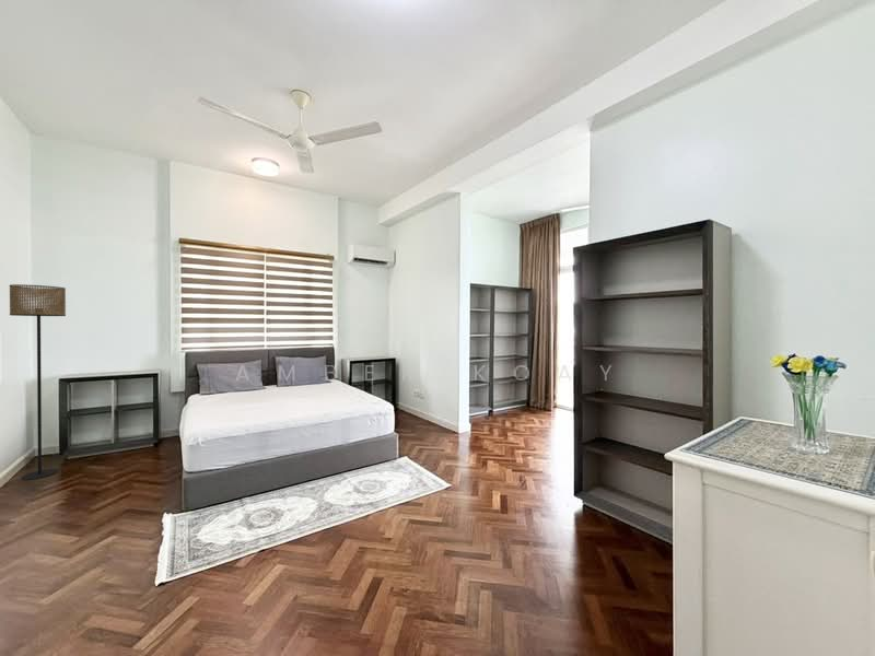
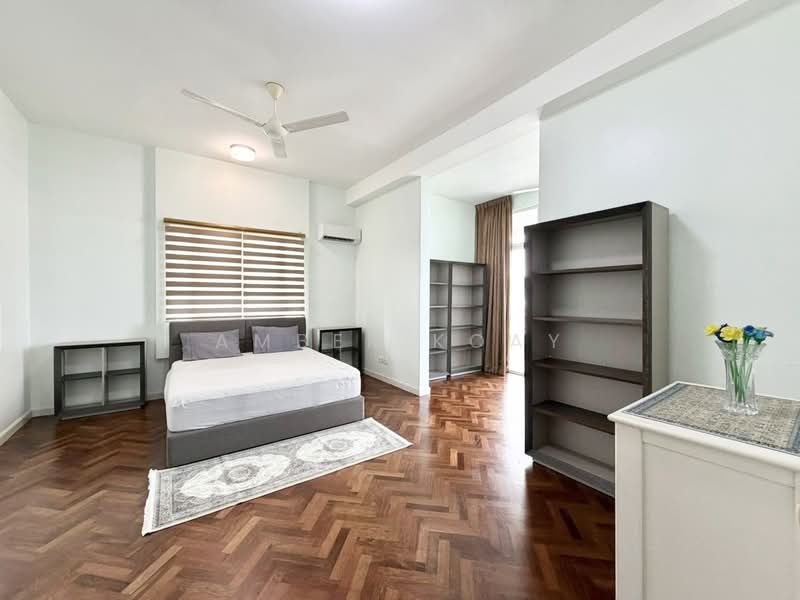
- floor lamp [9,283,67,481]
